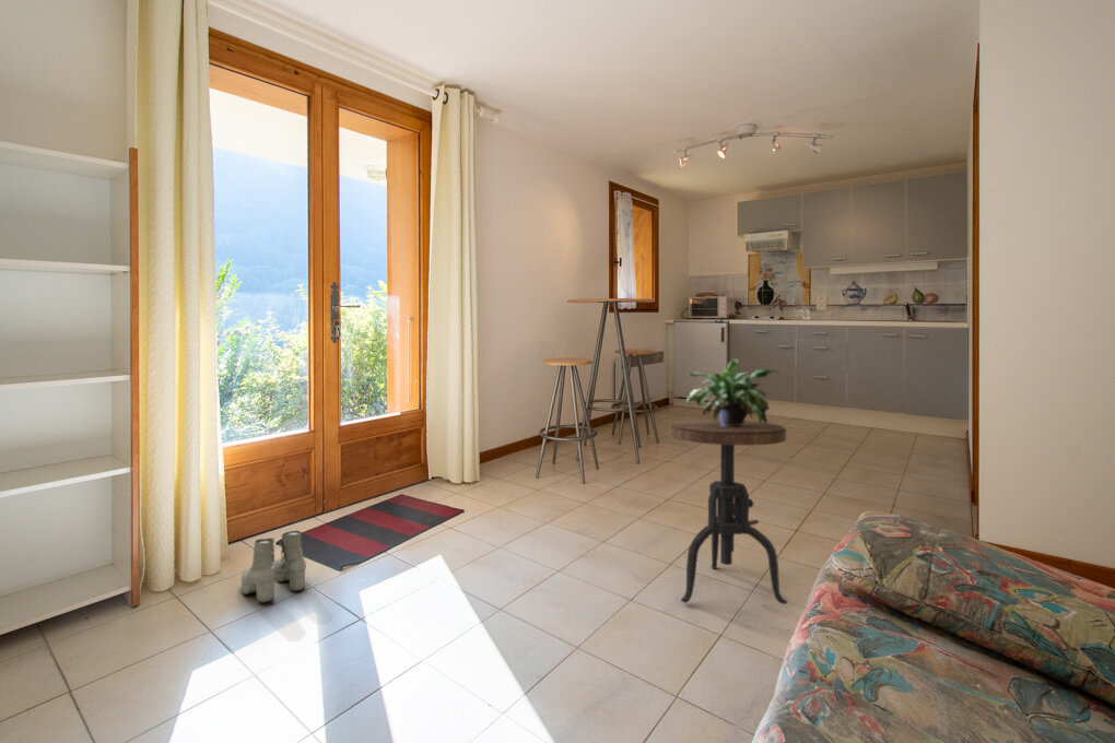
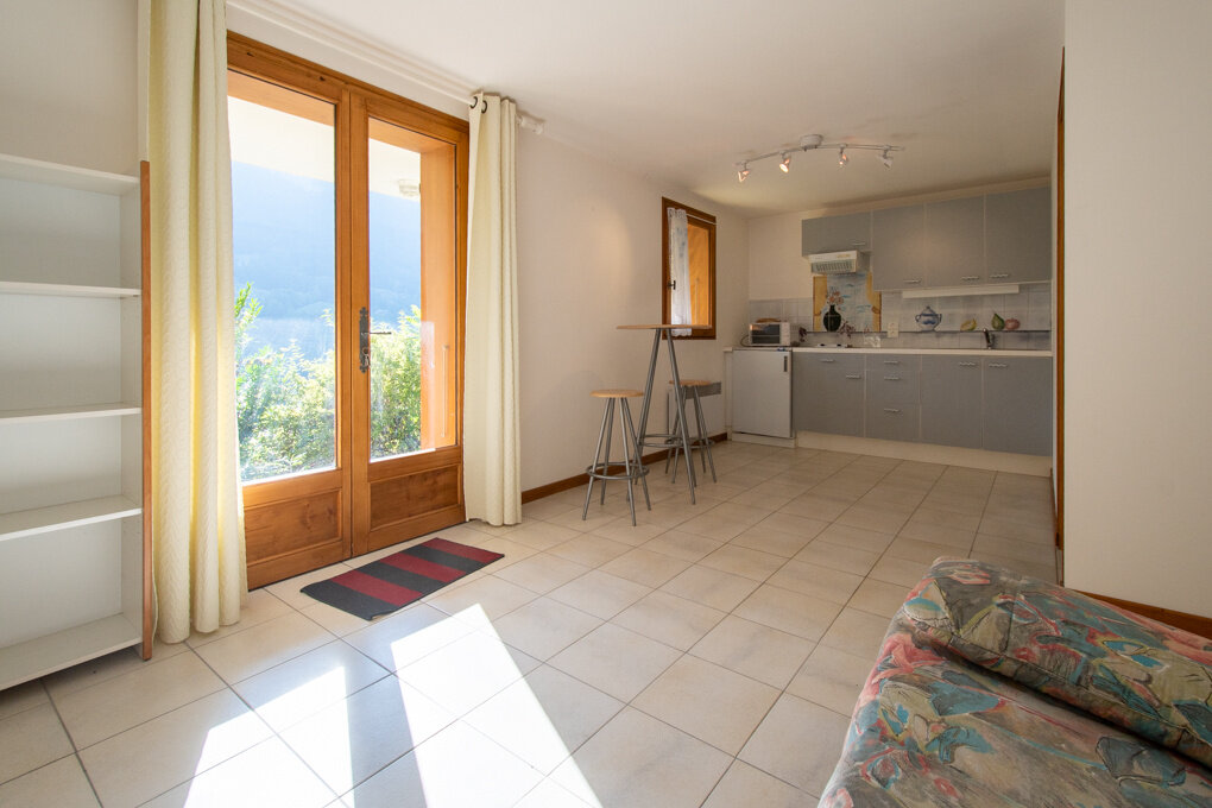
- side table [669,418,788,605]
- potted plant [685,357,779,426]
- boots [239,530,307,603]
